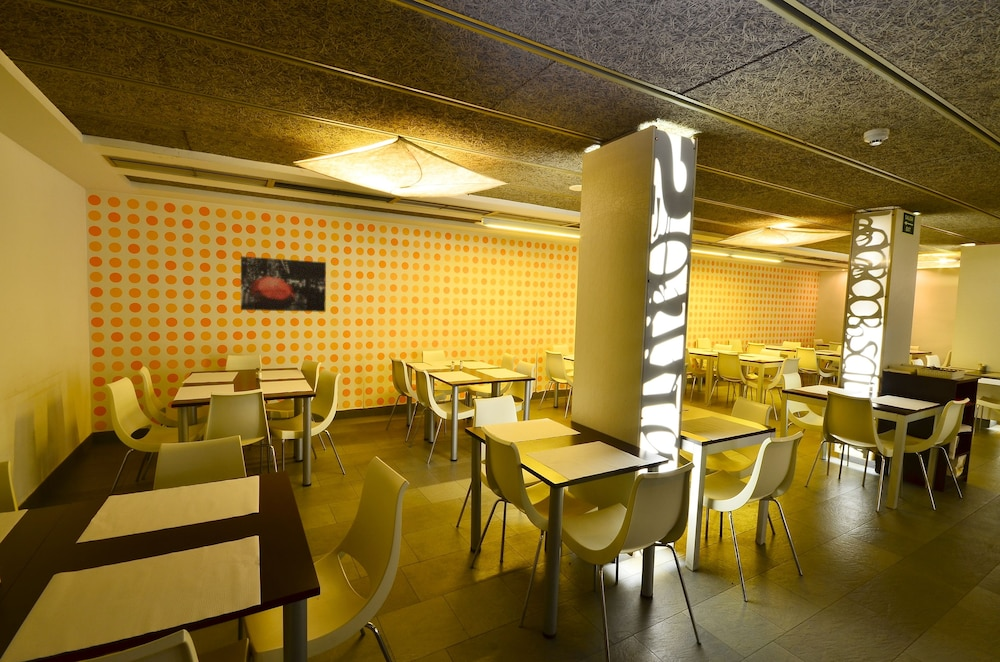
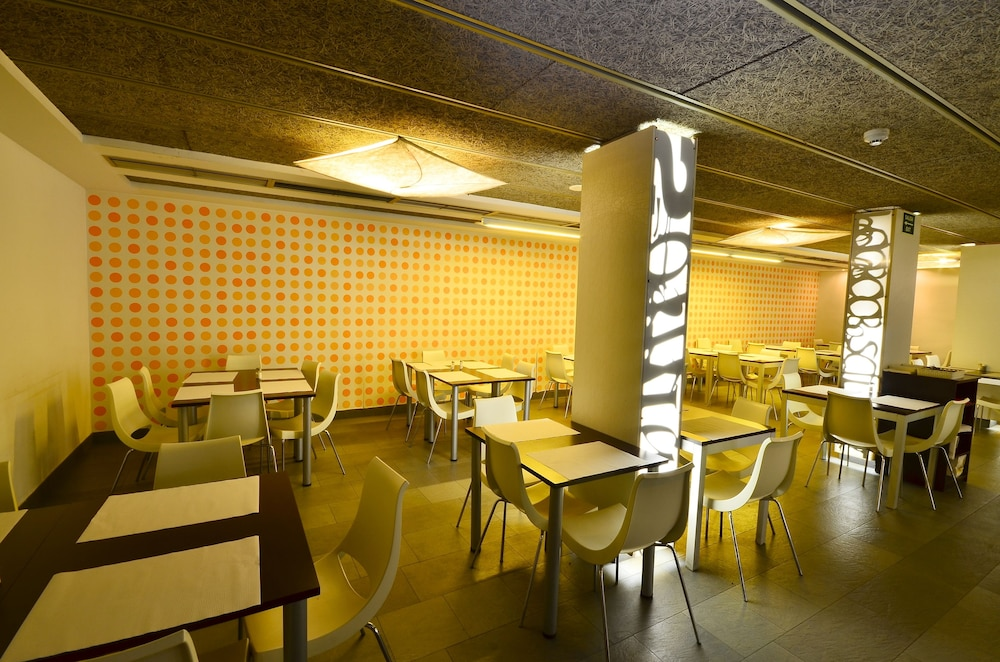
- wall art [240,255,327,313]
